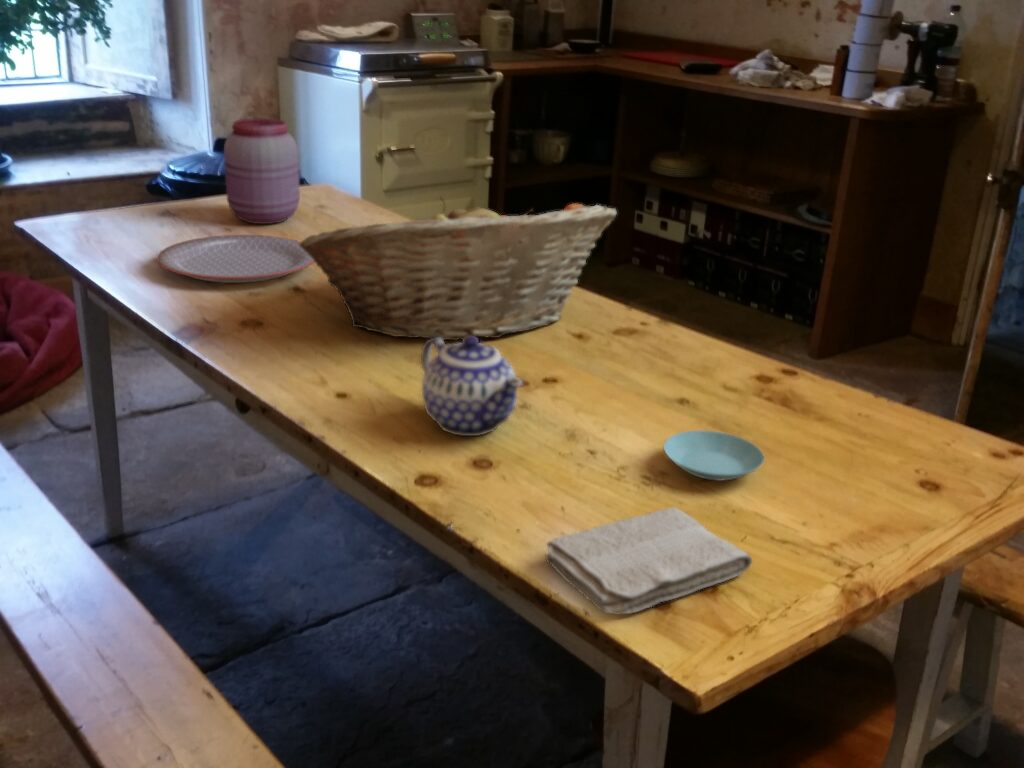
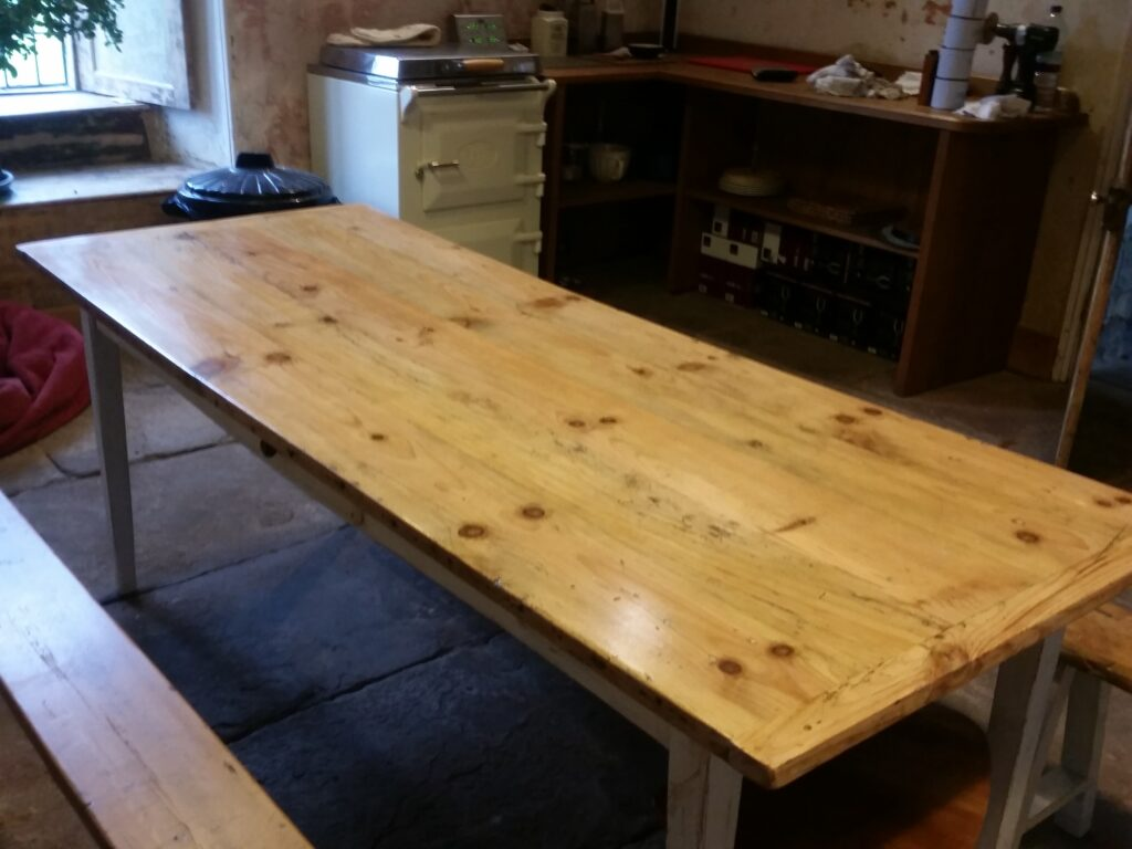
- saucer [663,429,765,482]
- plate [156,234,315,284]
- teapot [420,335,525,437]
- fruit basket [299,196,618,341]
- jar [223,118,301,225]
- washcloth [544,507,753,616]
